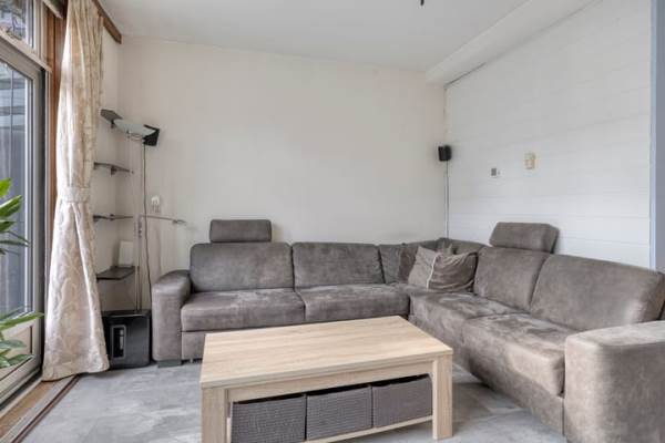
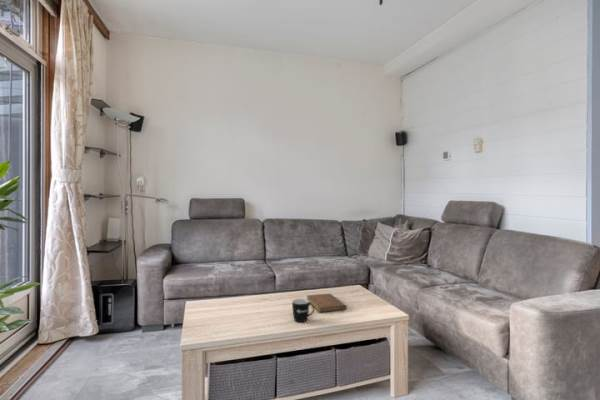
+ mug [291,298,315,323]
+ notebook [306,293,348,313]
